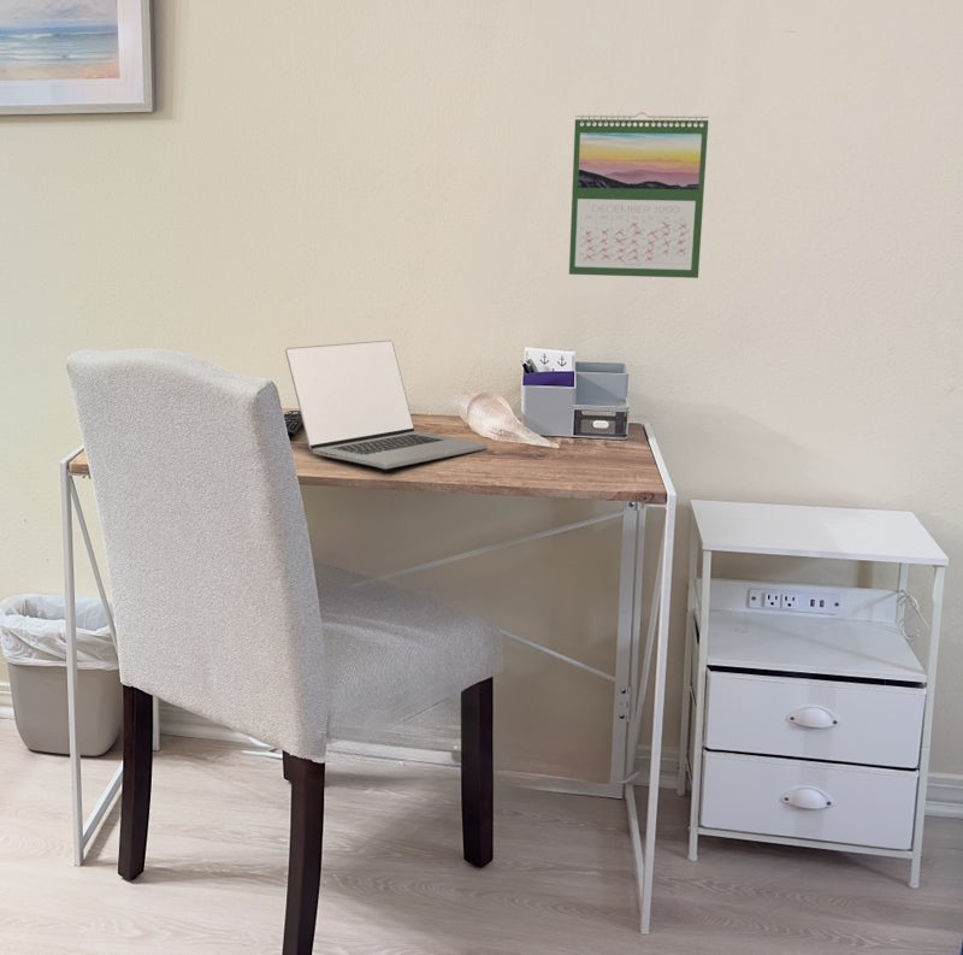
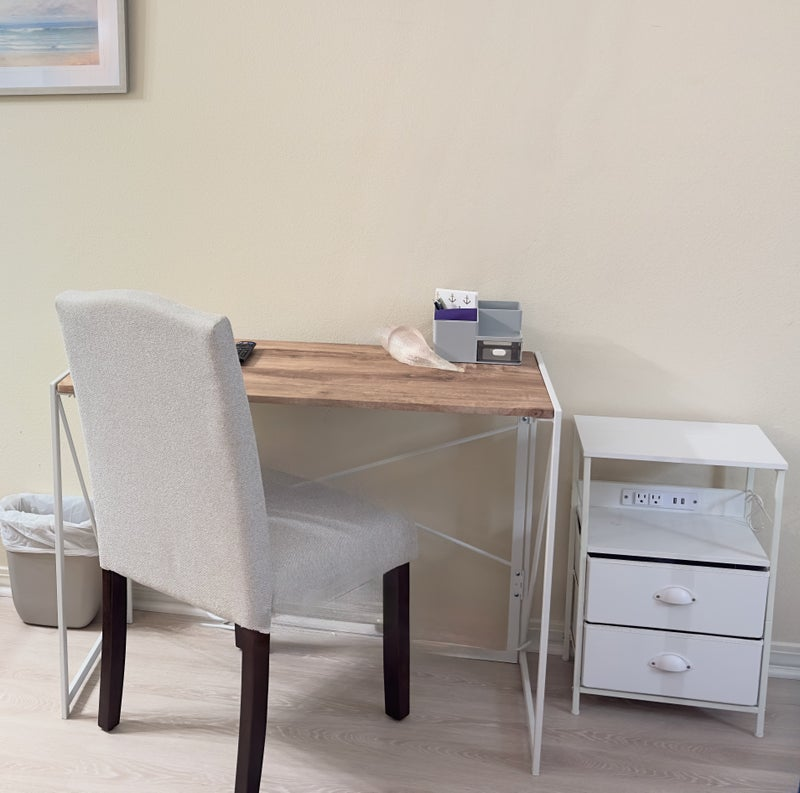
- calendar [568,111,709,279]
- laptop [284,340,489,471]
